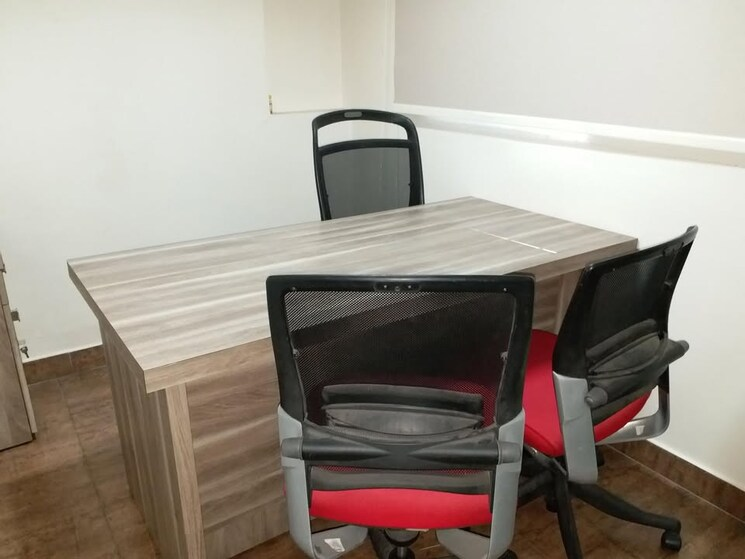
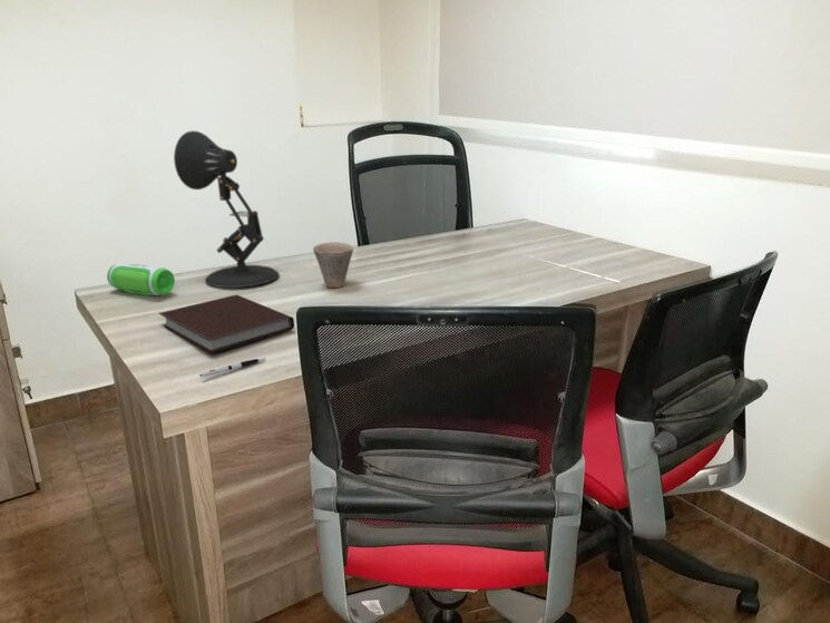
+ cup [312,241,354,289]
+ pen [198,357,265,378]
+ desk lamp [173,129,281,289]
+ speaker [106,262,176,296]
+ notebook [158,294,295,354]
